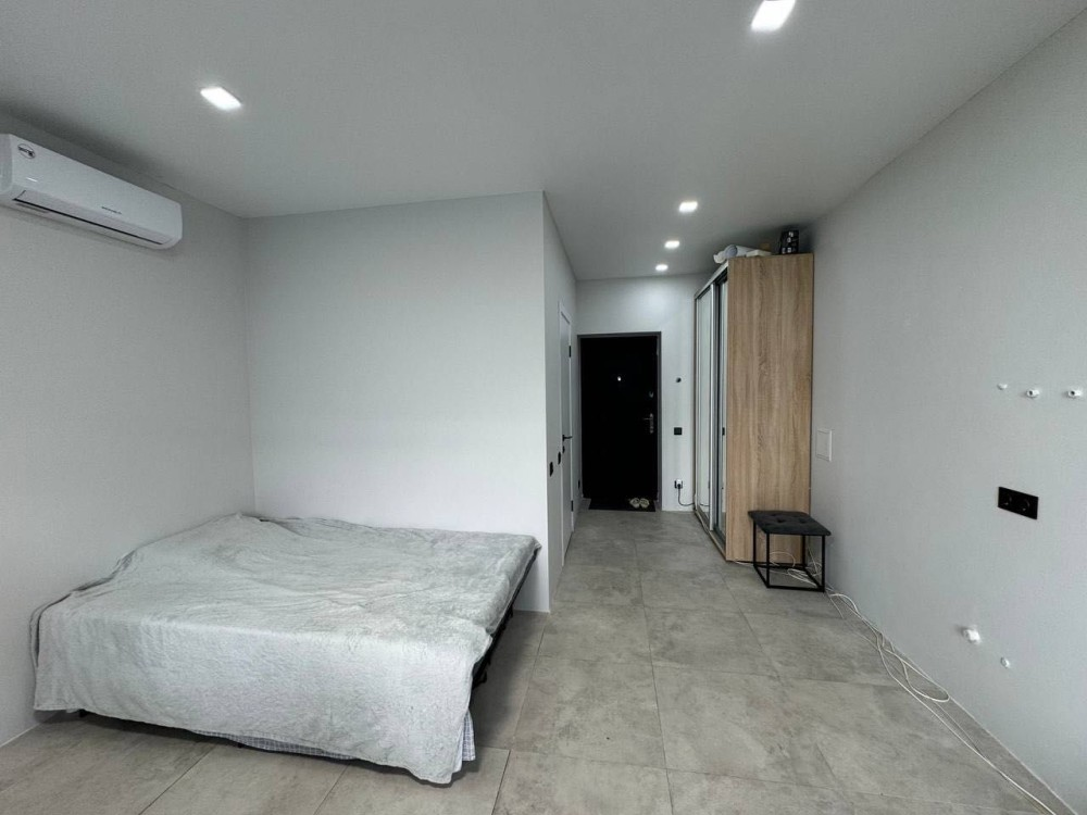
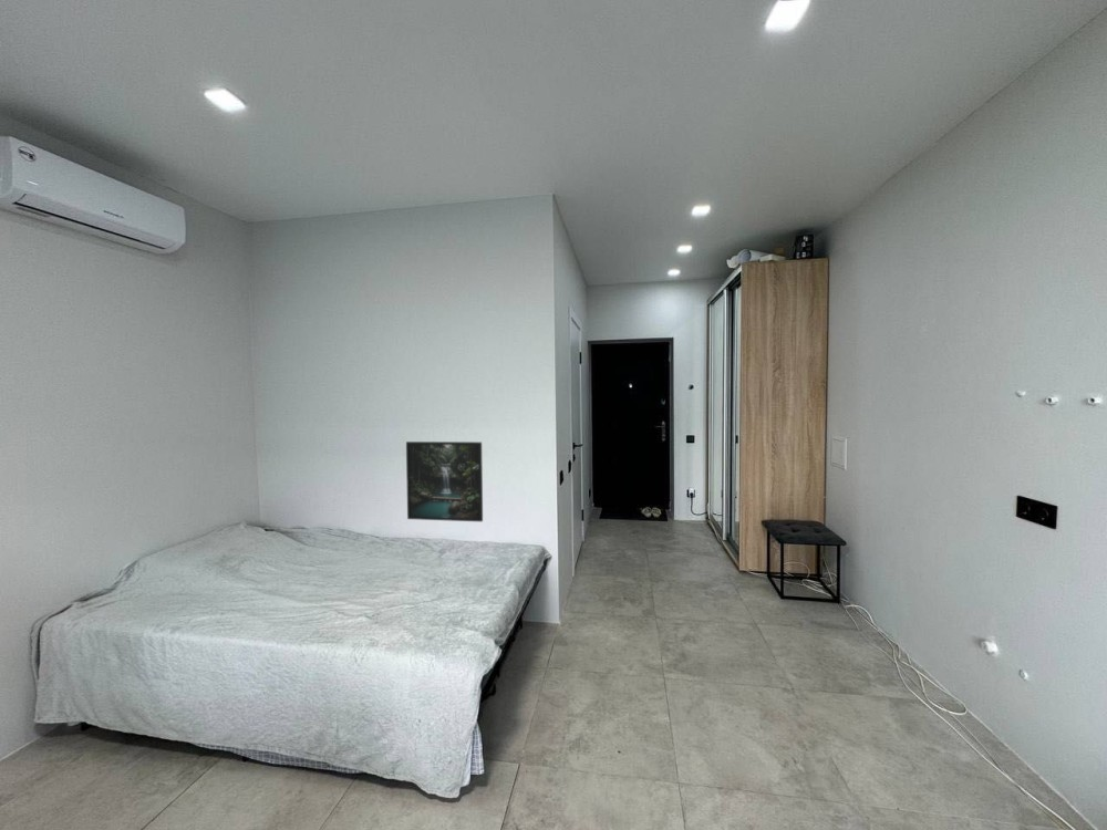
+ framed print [405,440,484,522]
